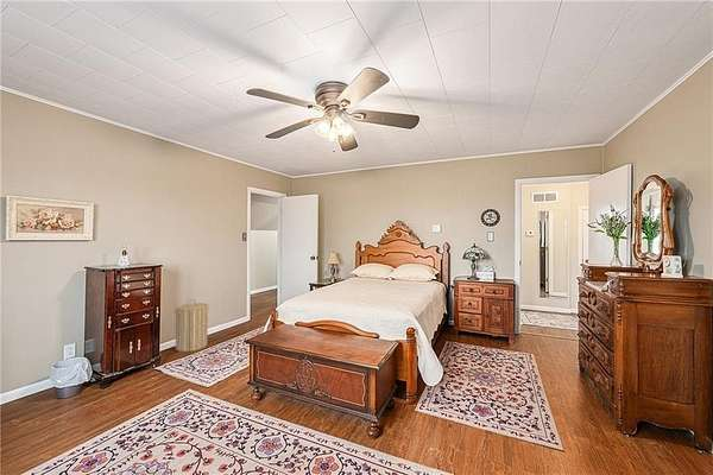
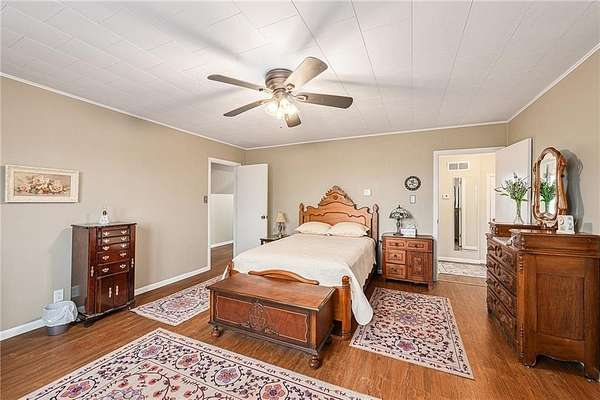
- laundry hamper [173,298,209,353]
